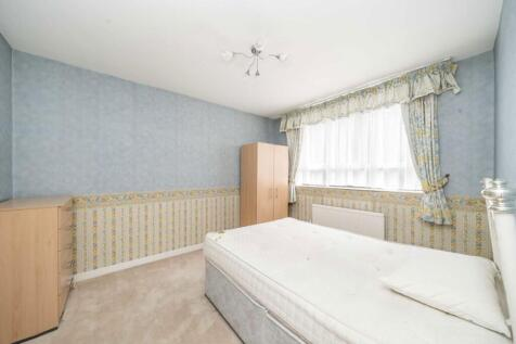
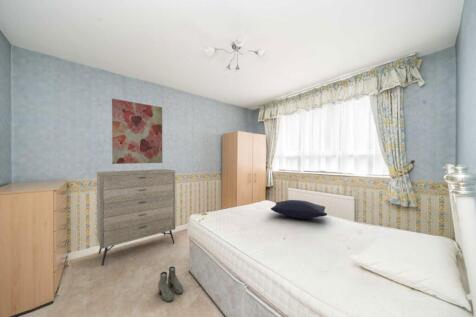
+ pillow [270,199,328,220]
+ dresser [96,168,176,267]
+ wall art [111,98,163,165]
+ boots [157,266,184,303]
